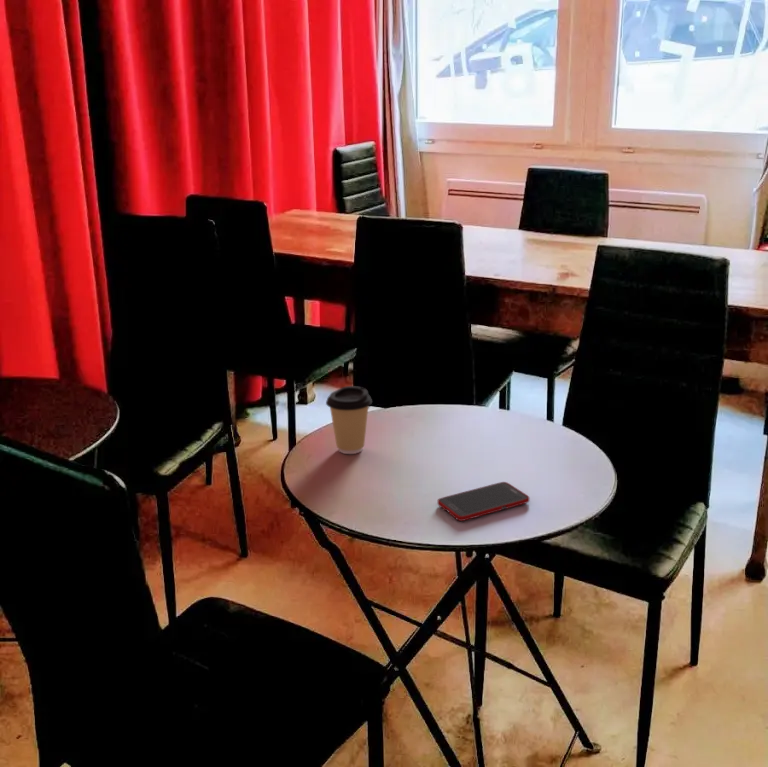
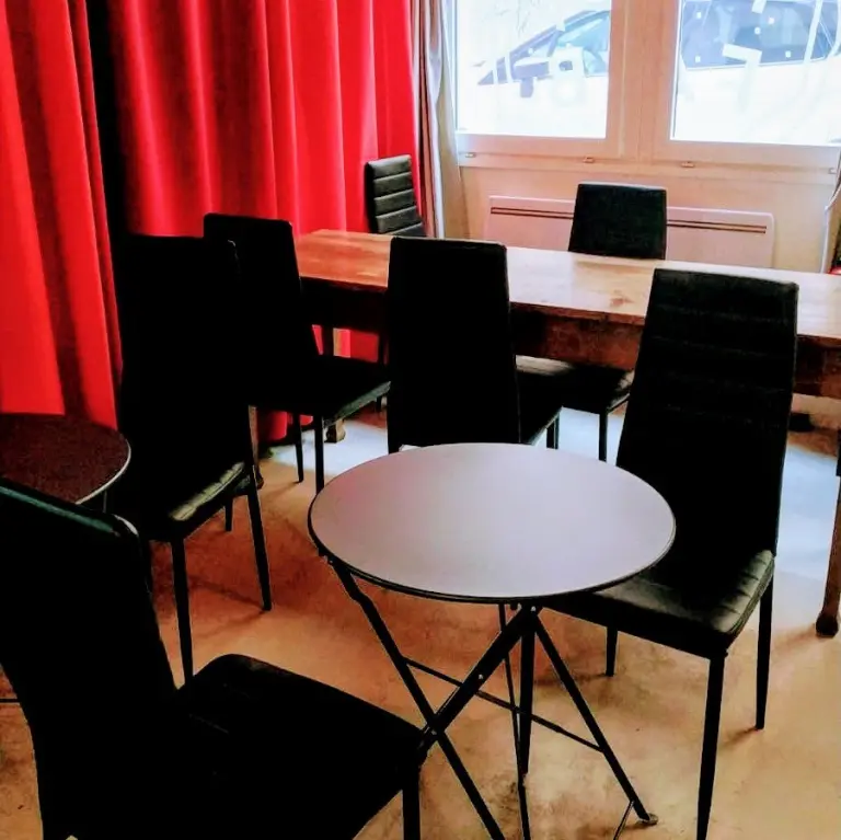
- coffee cup [325,385,373,455]
- cell phone [437,481,530,522]
